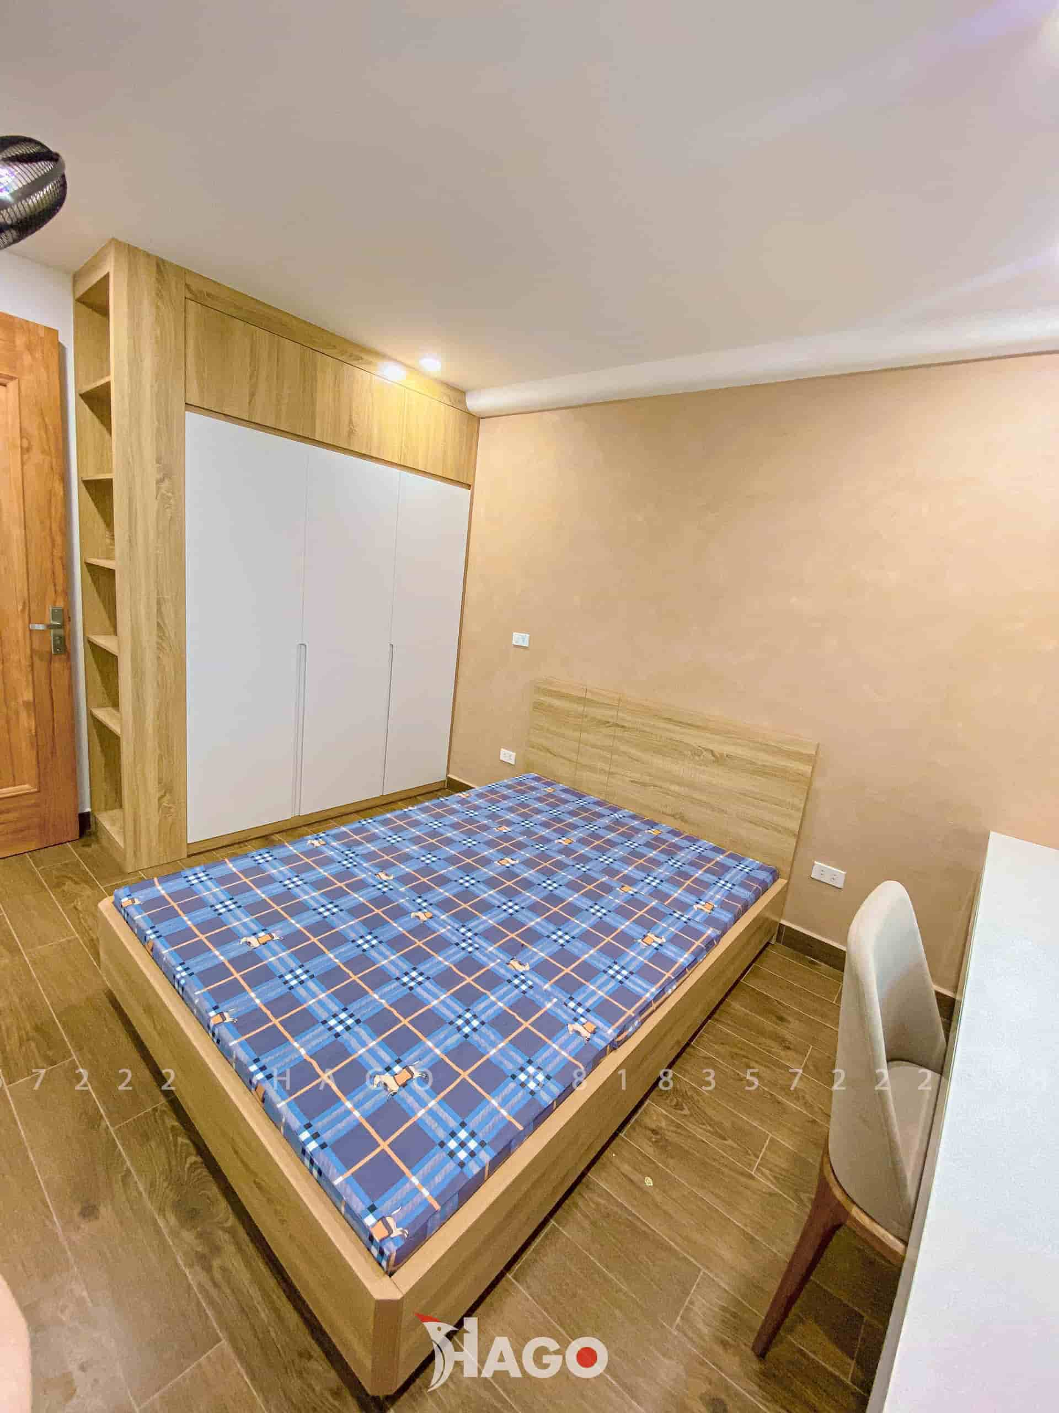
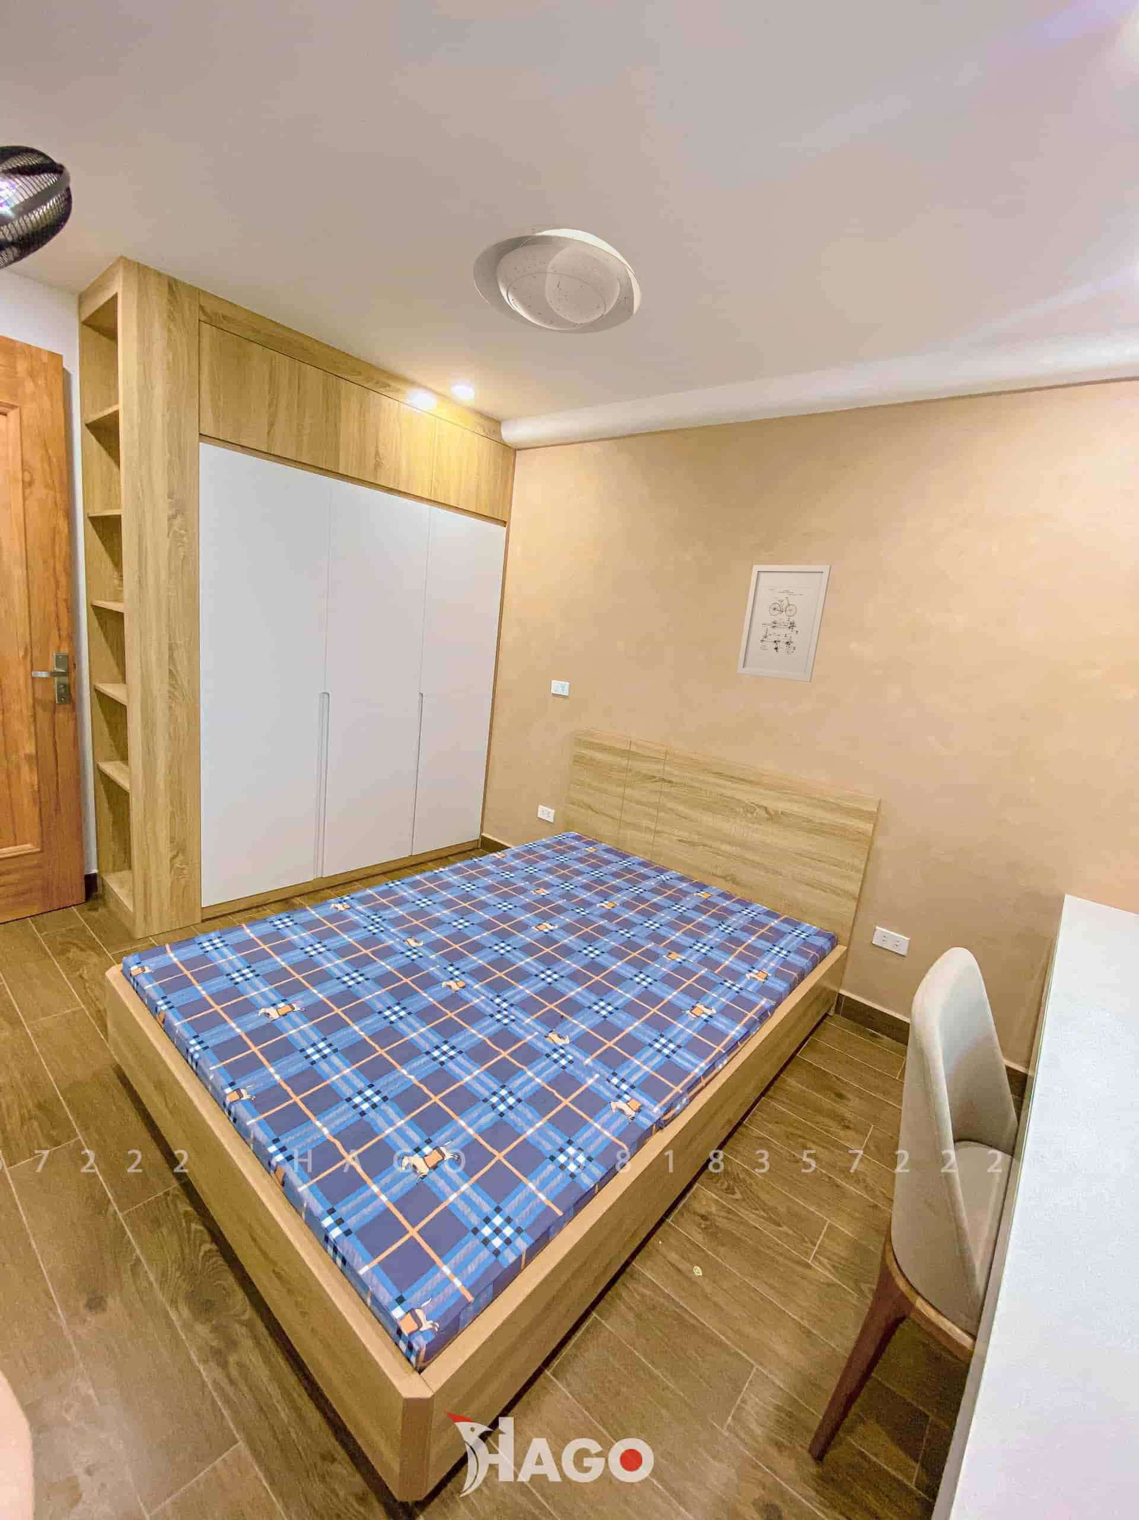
+ wall art [736,565,832,683]
+ ceiling light [473,224,642,334]
